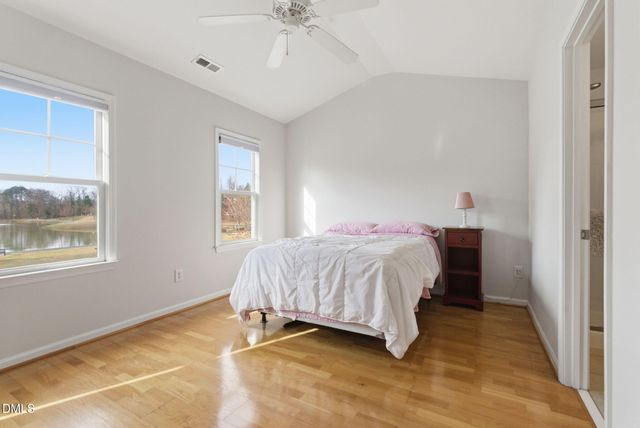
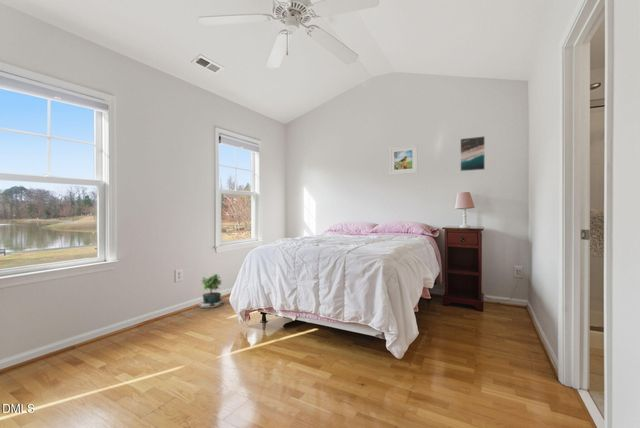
+ potted plant [198,272,225,312]
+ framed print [389,144,418,176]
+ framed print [459,135,486,172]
